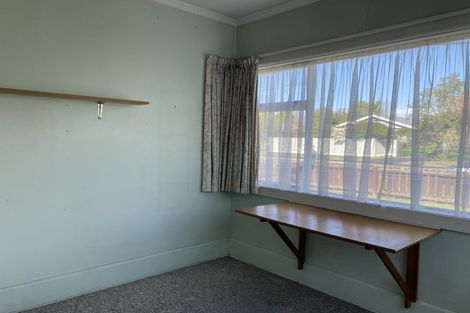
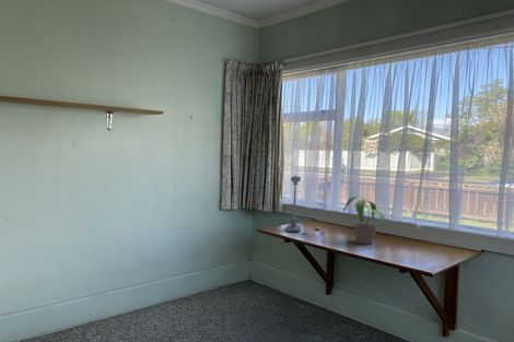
+ potted plant [342,196,388,245]
+ desk lamp [285,175,324,236]
